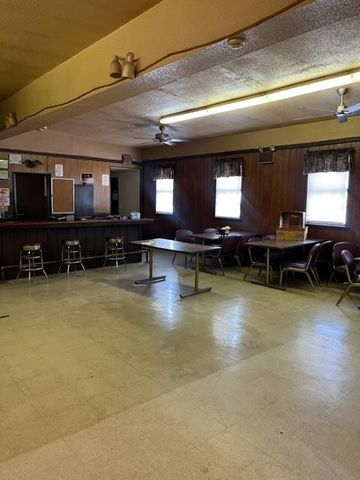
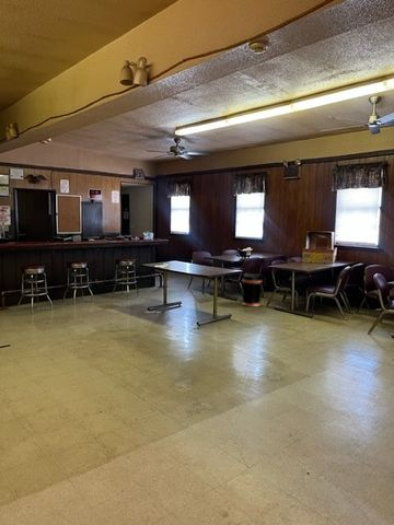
+ trash can [241,271,264,307]
